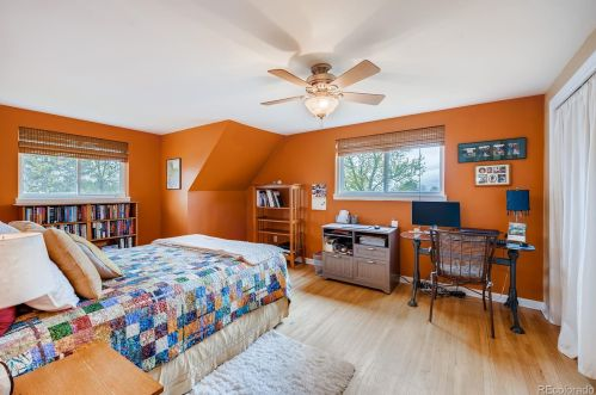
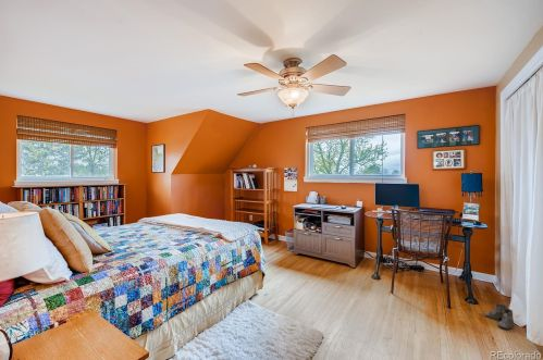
+ boots [484,302,519,332]
